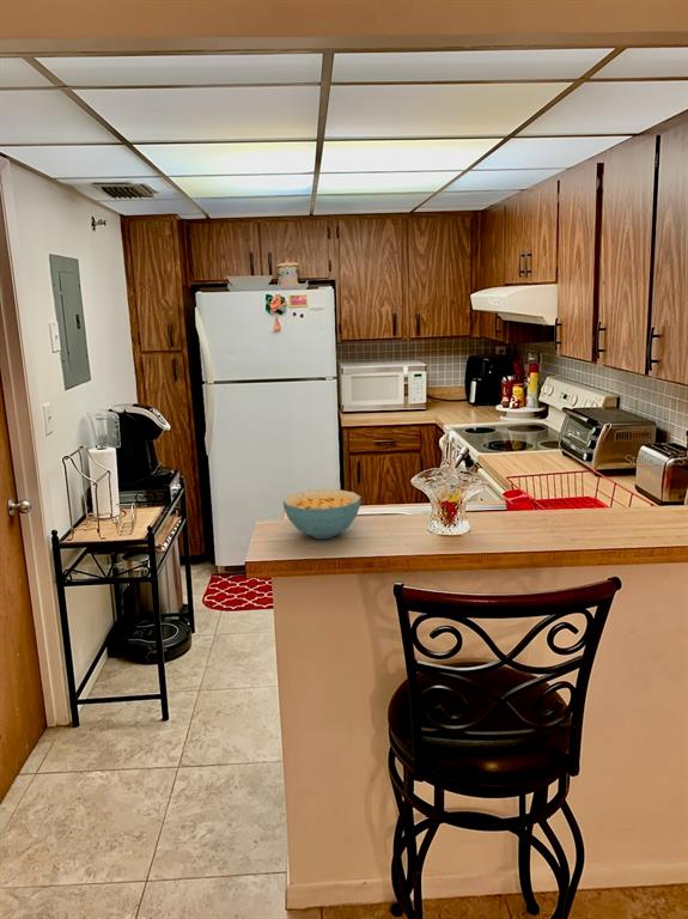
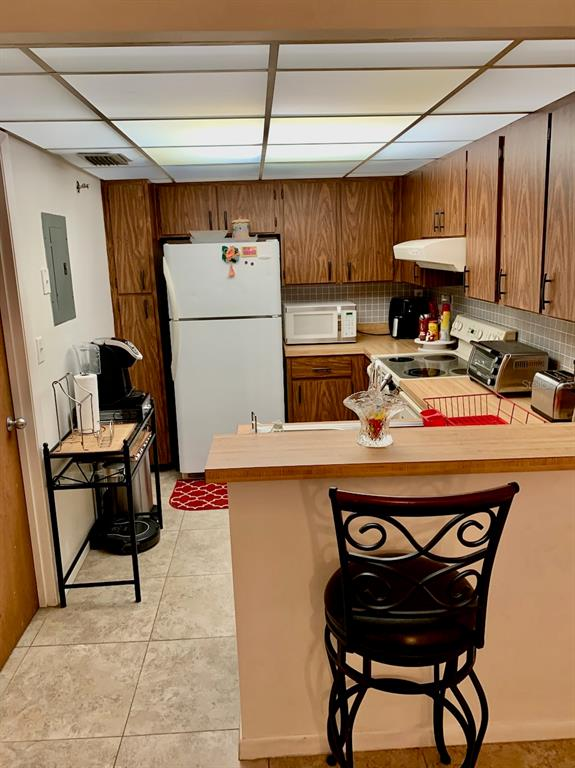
- cereal bowl [282,488,363,540]
